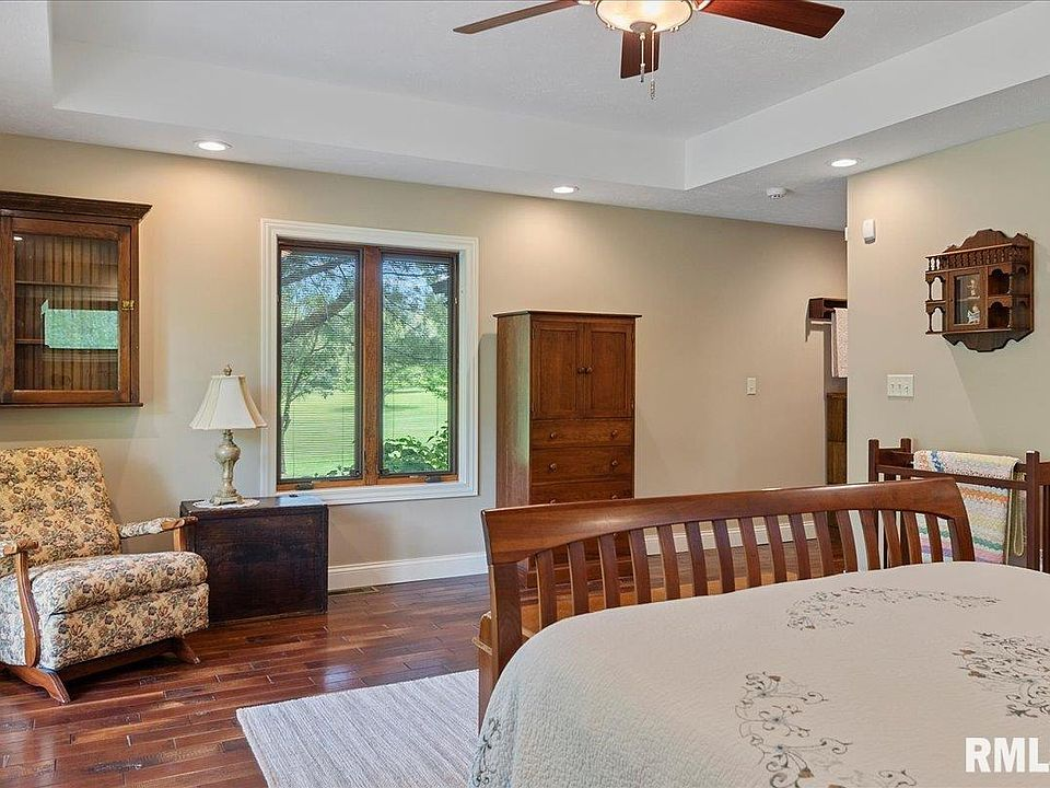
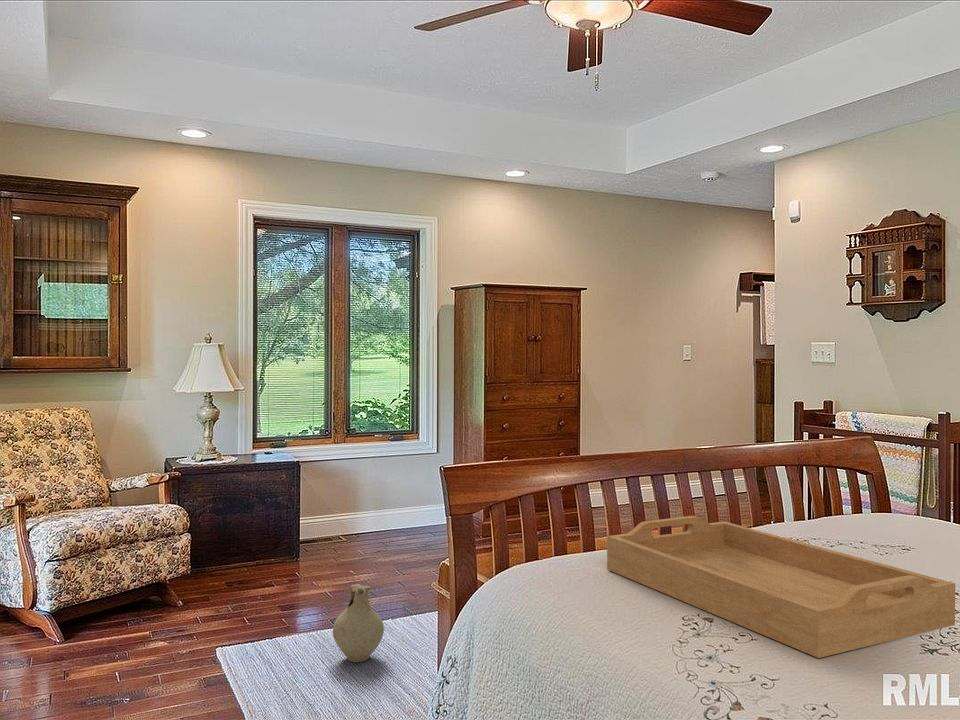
+ serving tray [606,515,956,659]
+ ceramic jug [332,583,385,663]
